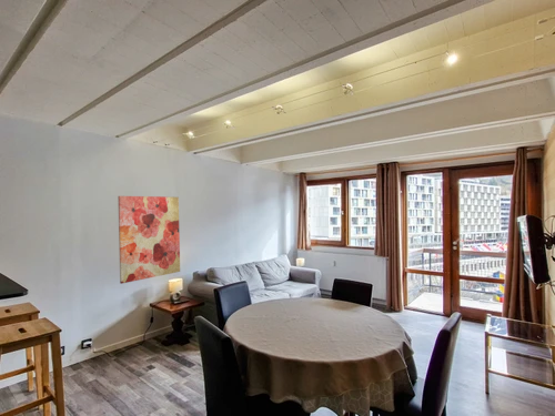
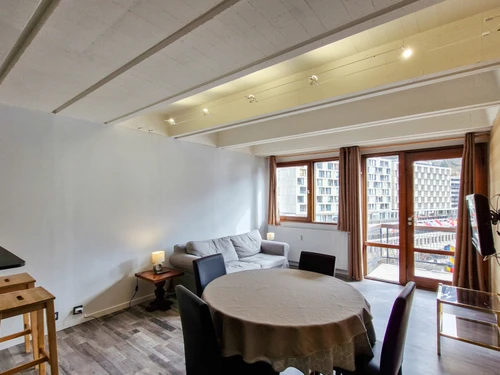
- wall art [117,195,181,285]
